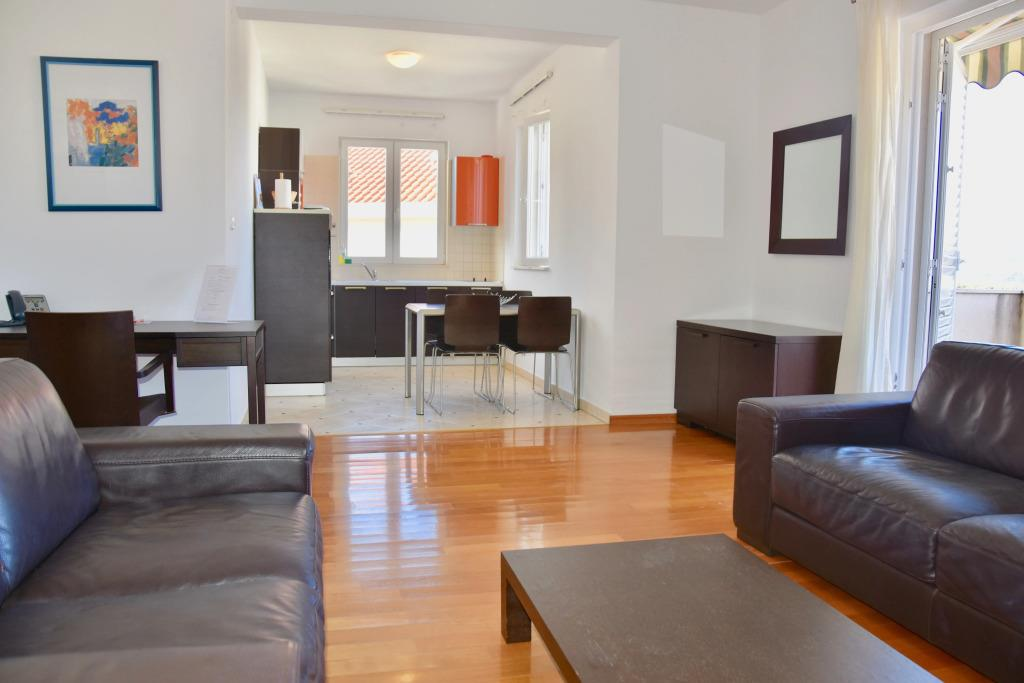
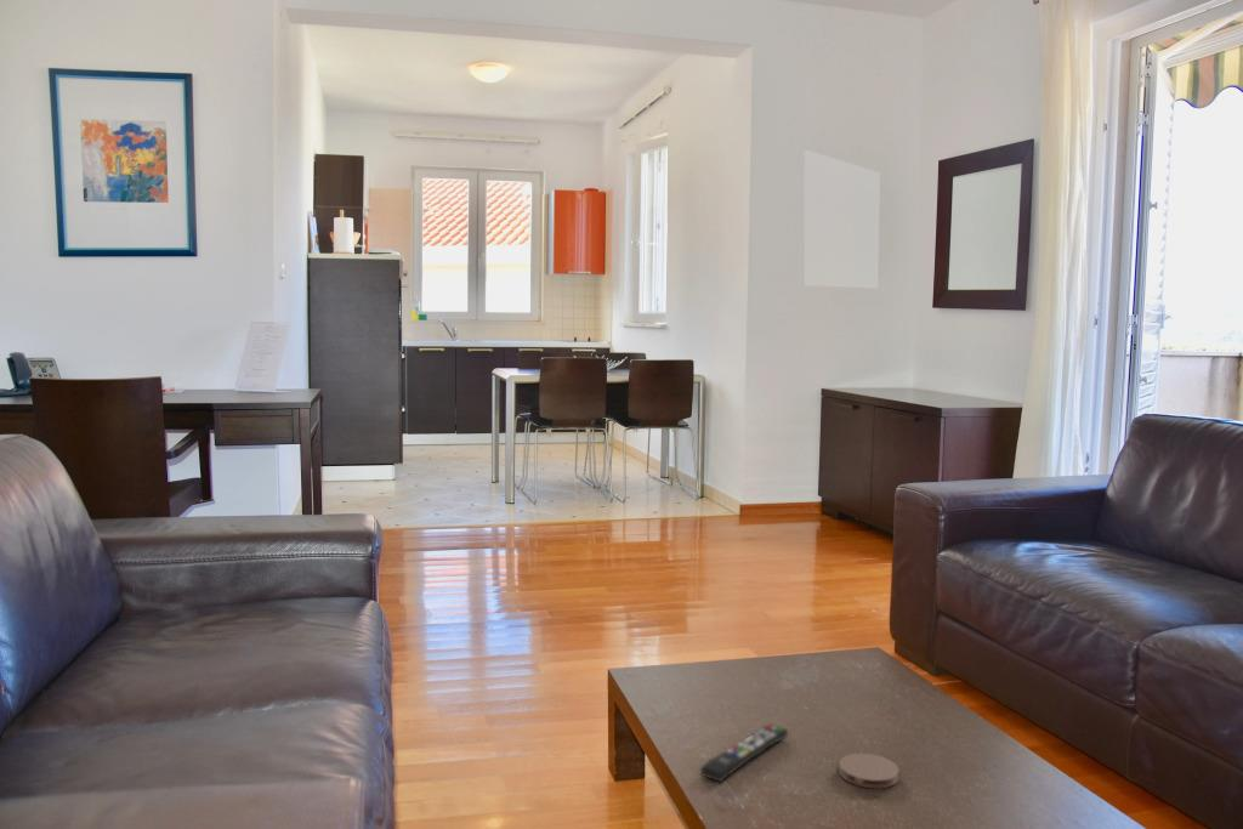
+ remote control [699,723,789,784]
+ coaster [838,753,901,789]
